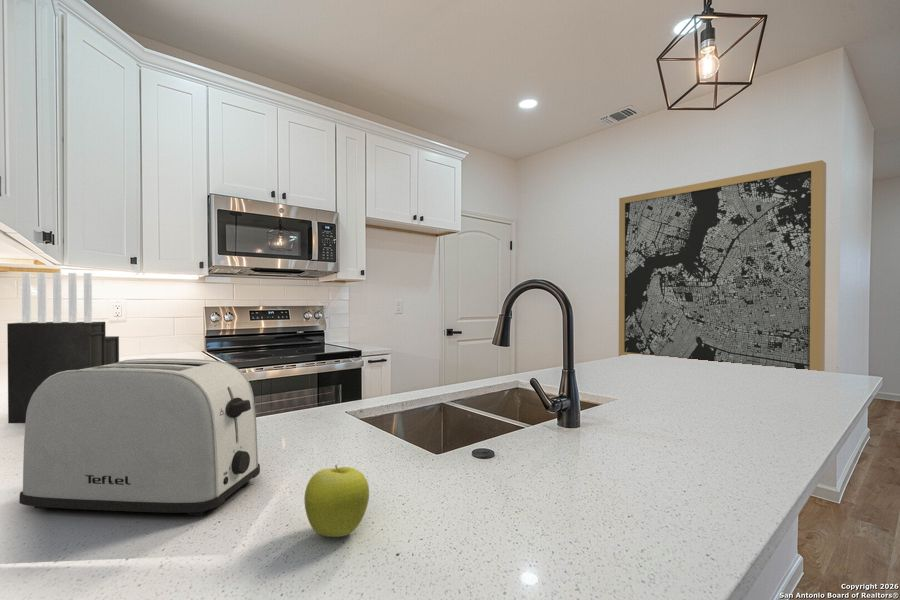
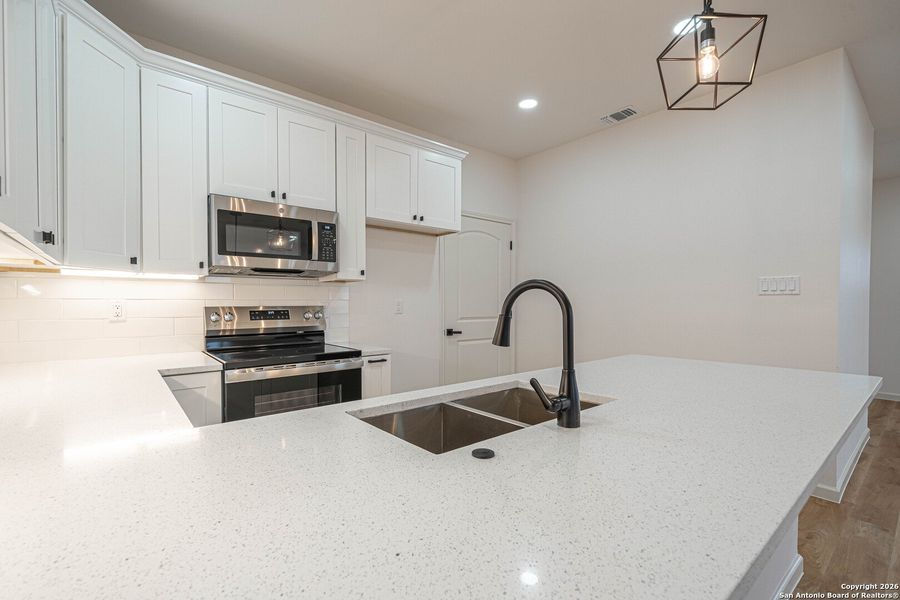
- wall art [618,159,827,371]
- fruit [303,464,370,538]
- toaster [18,358,261,517]
- knife block [6,272,120,424]
